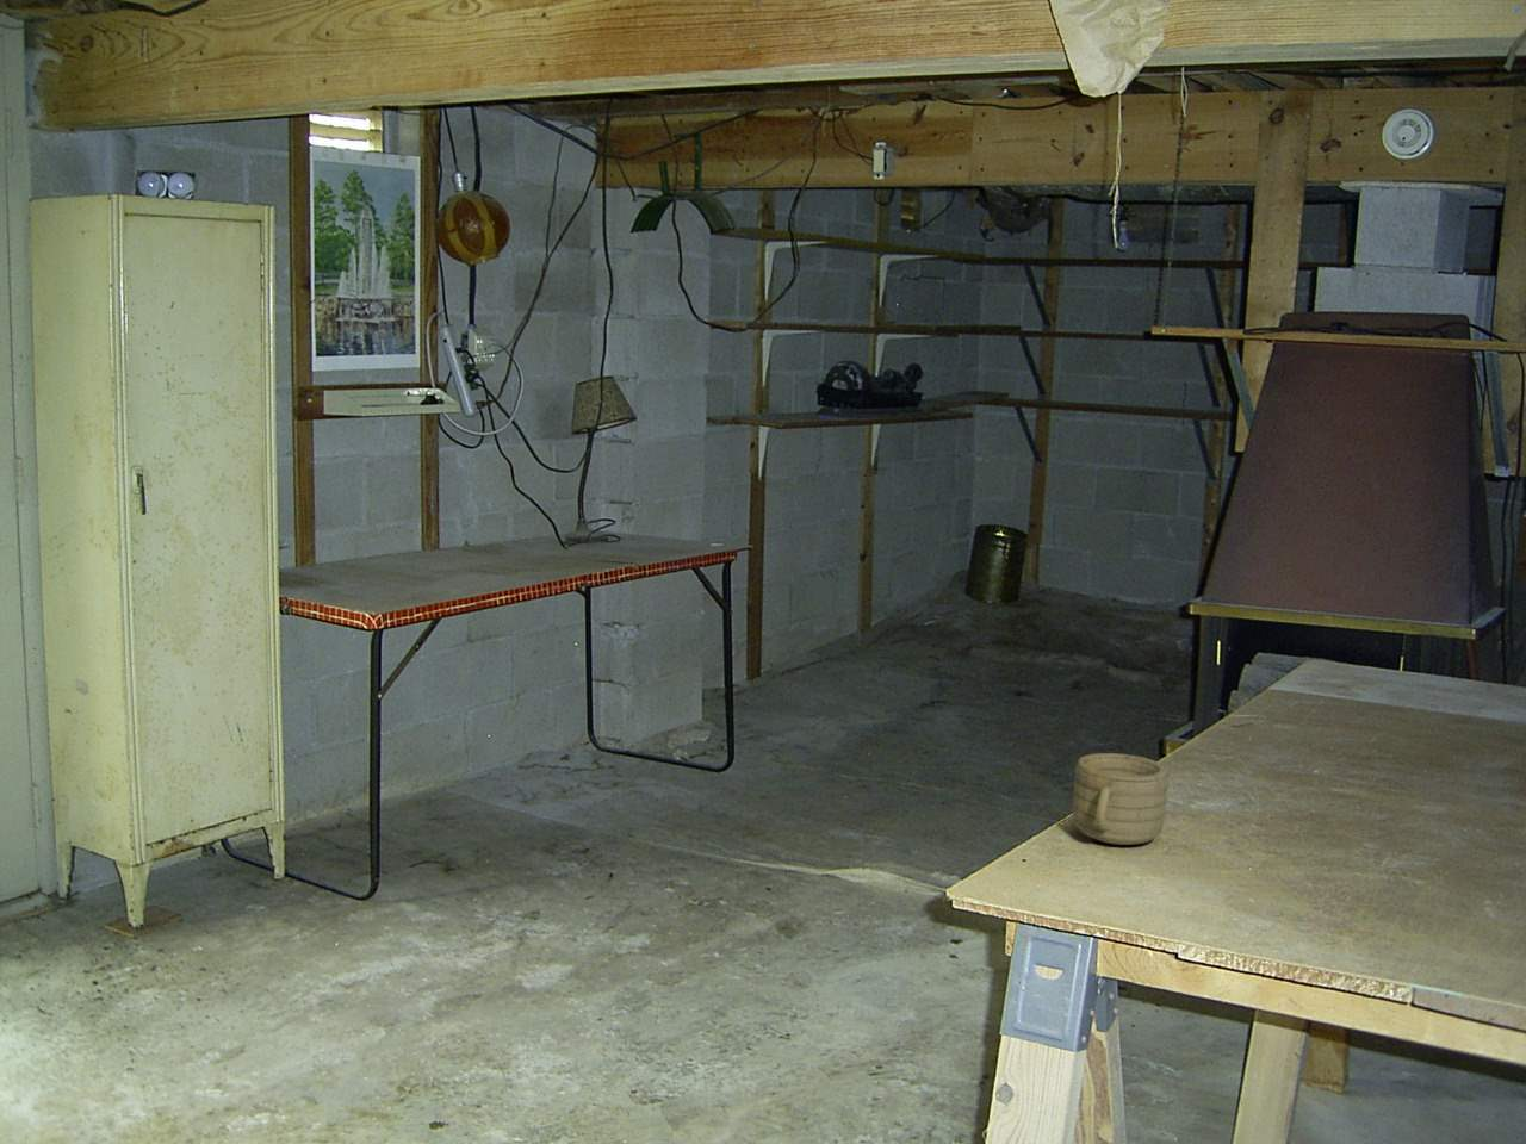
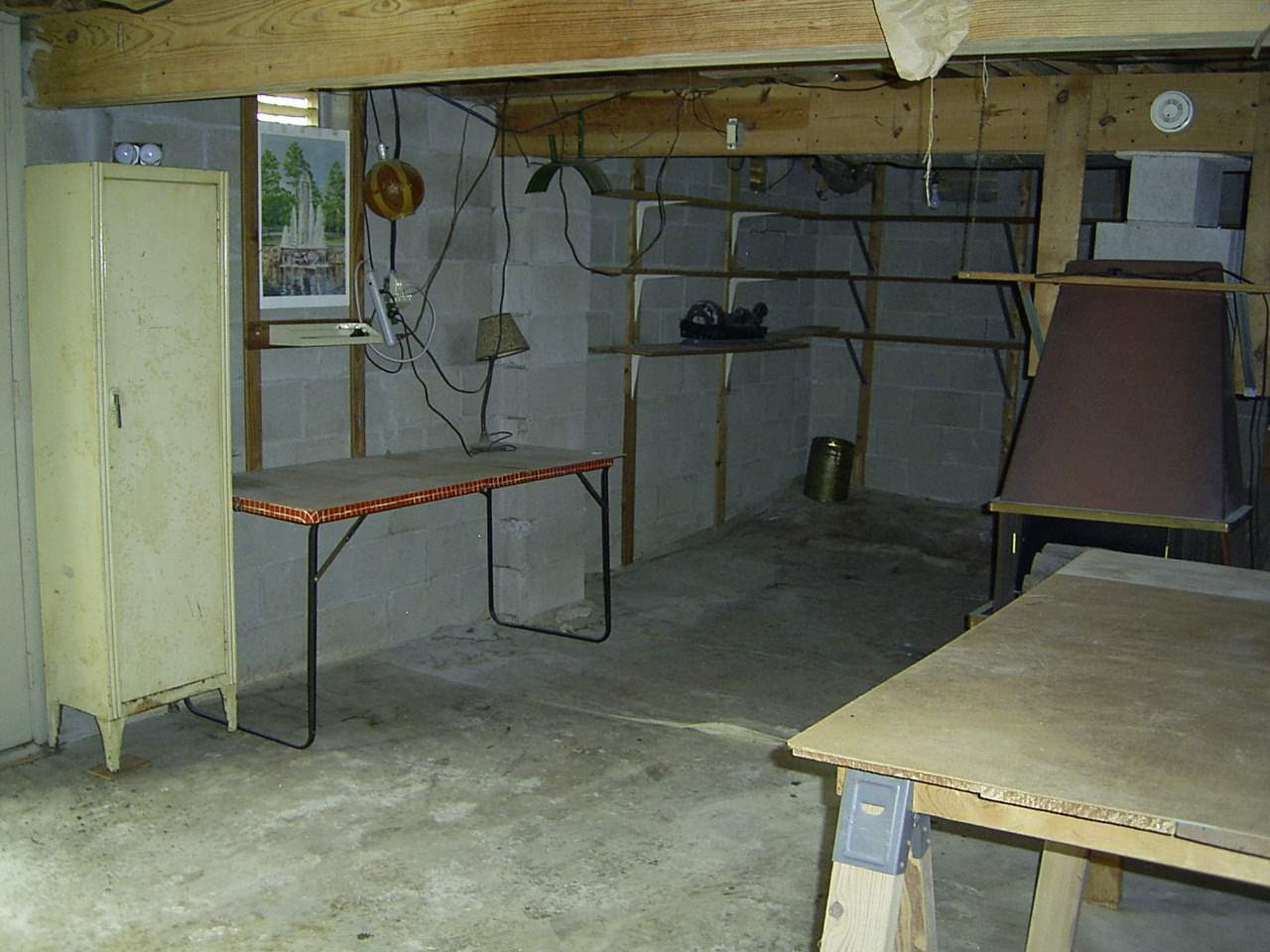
- mug [1072,752,1169,846]
